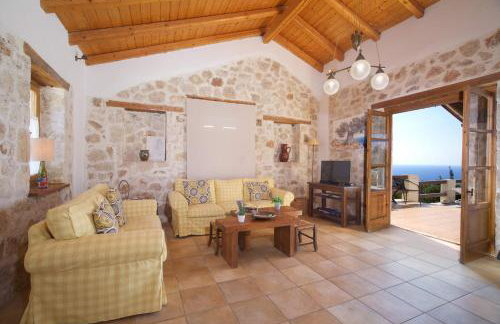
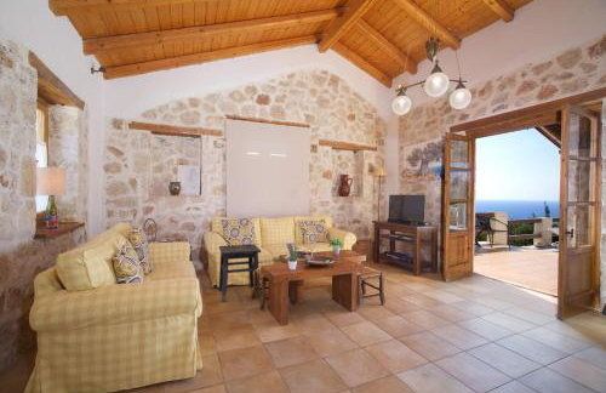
+ side table [218,243,262,303]
